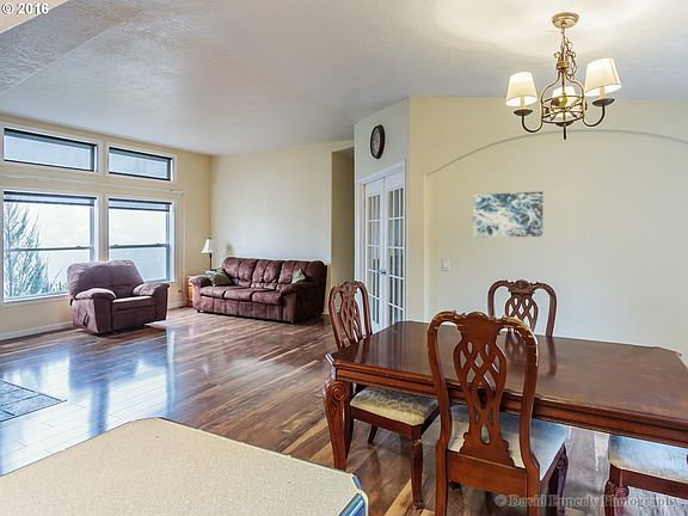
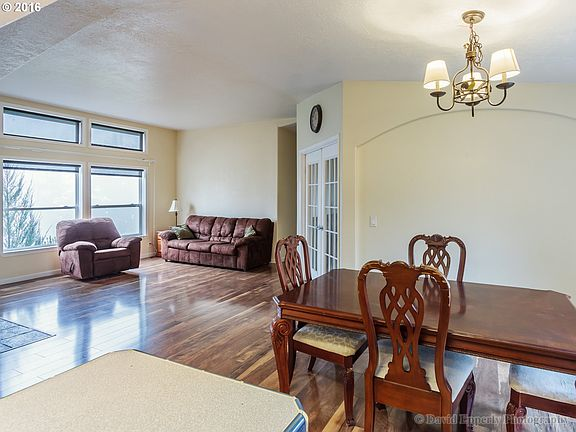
- wall art [472,191,545,238]
